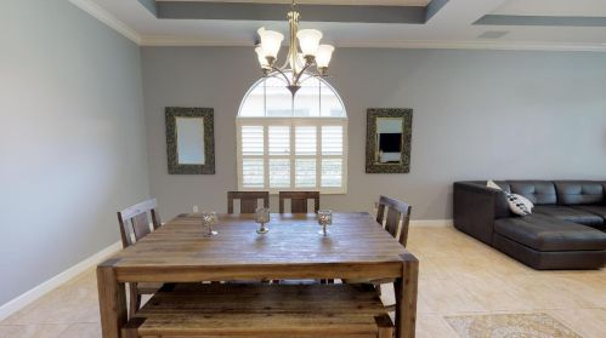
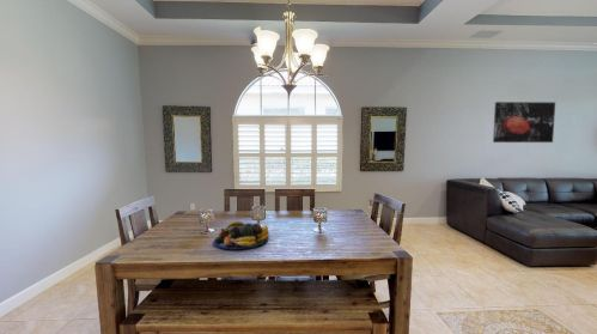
+ fruit bowl [213,220,270,251]
+ wall art [492,101,556,144]
